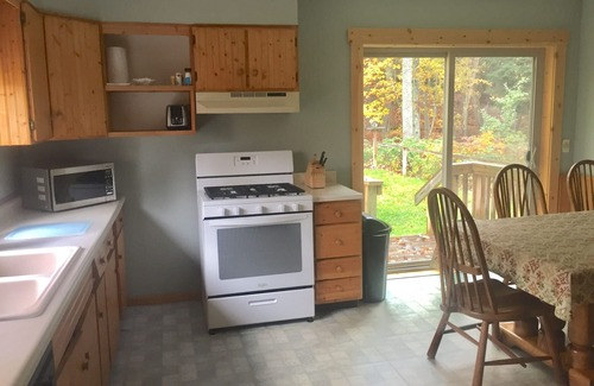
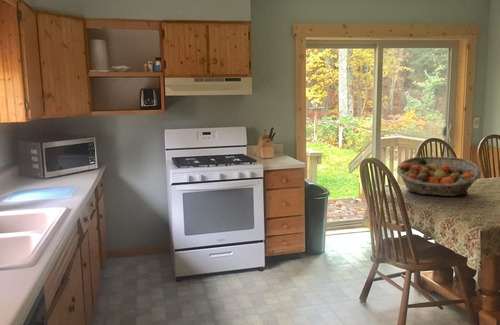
+ fruit basket [396,156,482,197]
